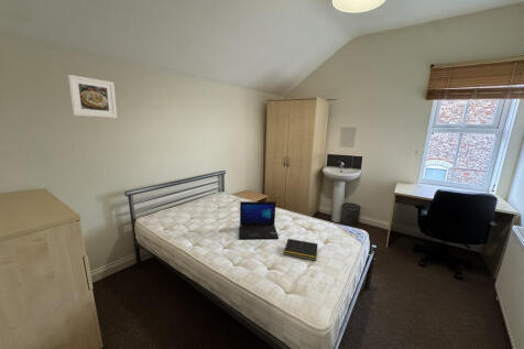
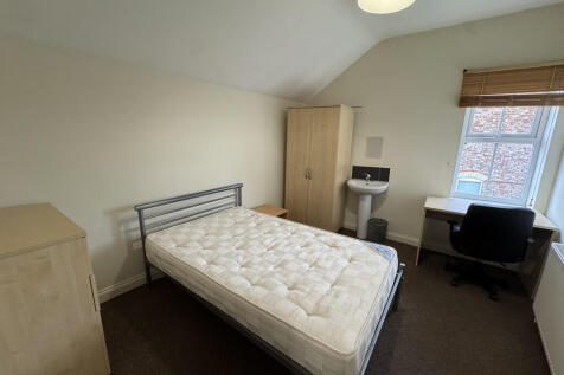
- notepad [283,238,319,261]
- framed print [67,74,118,119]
- laptop [238,200,280,240]
